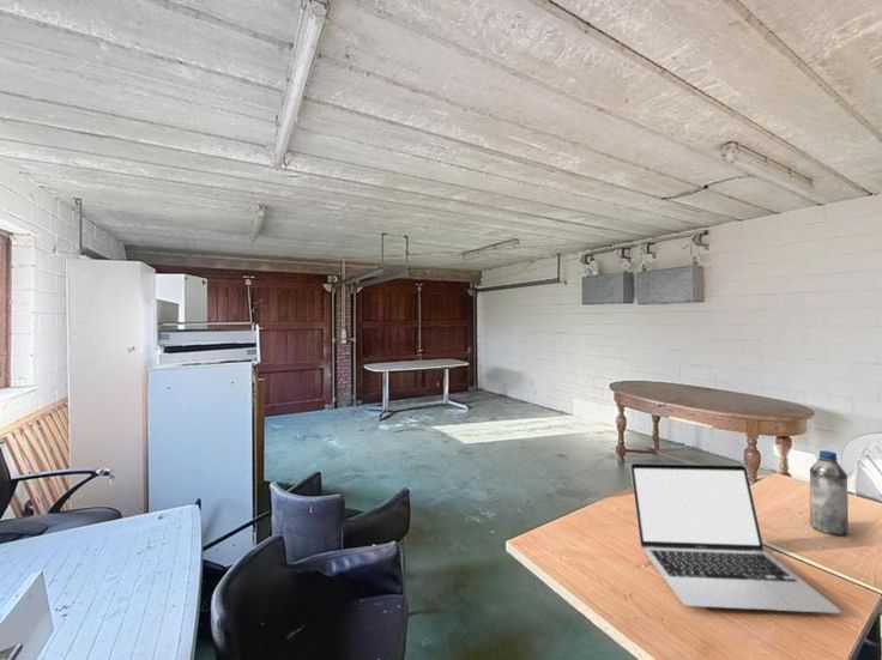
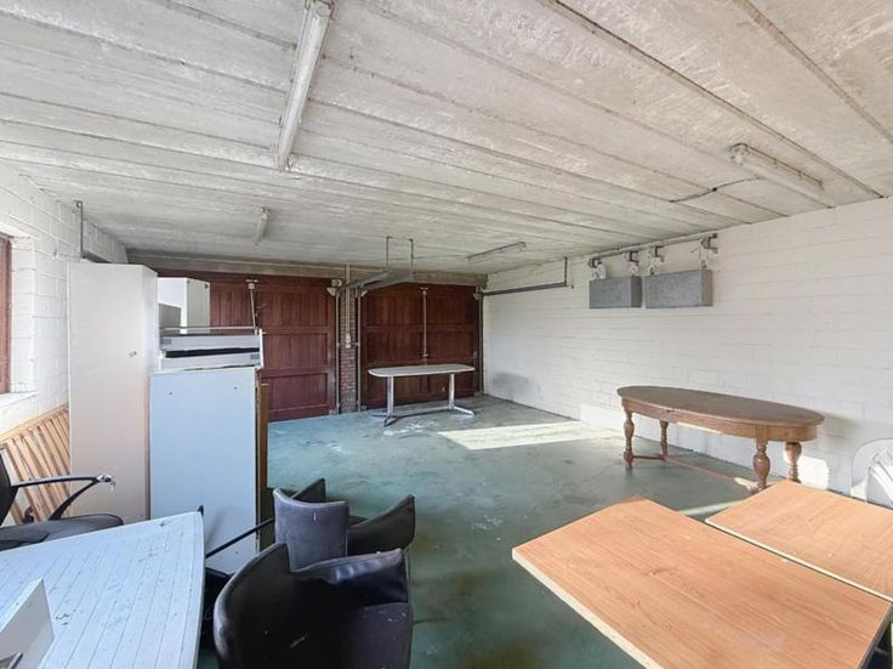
- water bottle [809,449,850,537]
- laptop [629,462,841,614]
